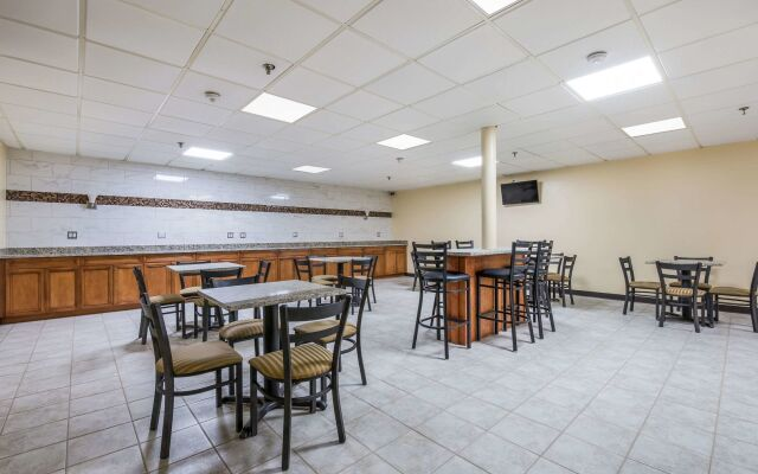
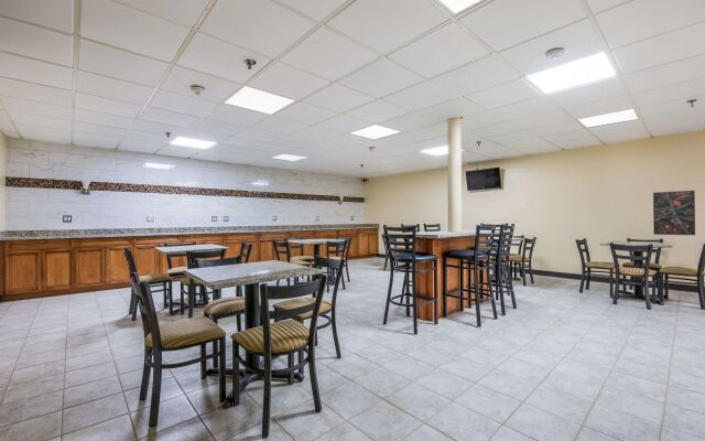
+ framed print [652,190,696,236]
